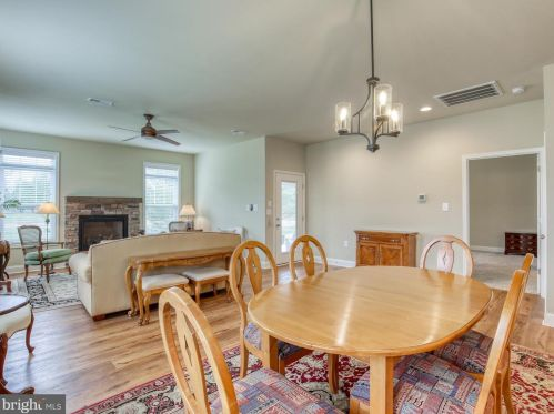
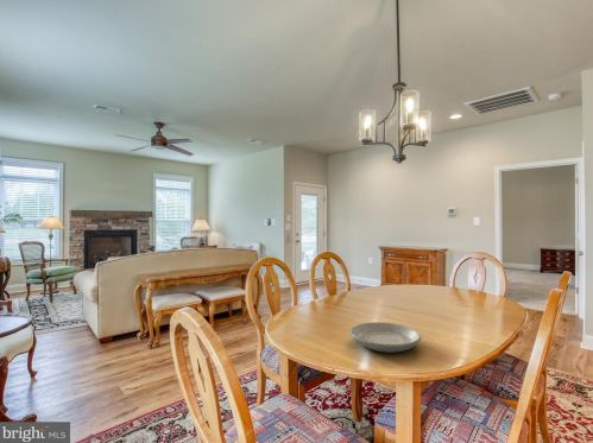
+ plate [348,321,422,354]
